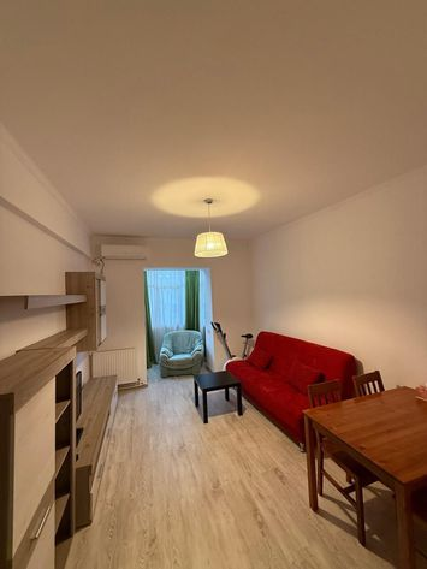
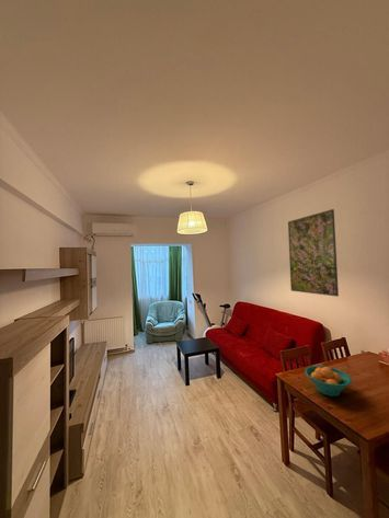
+ fruit bowl [304,365,353,398]
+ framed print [287,208,340,298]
